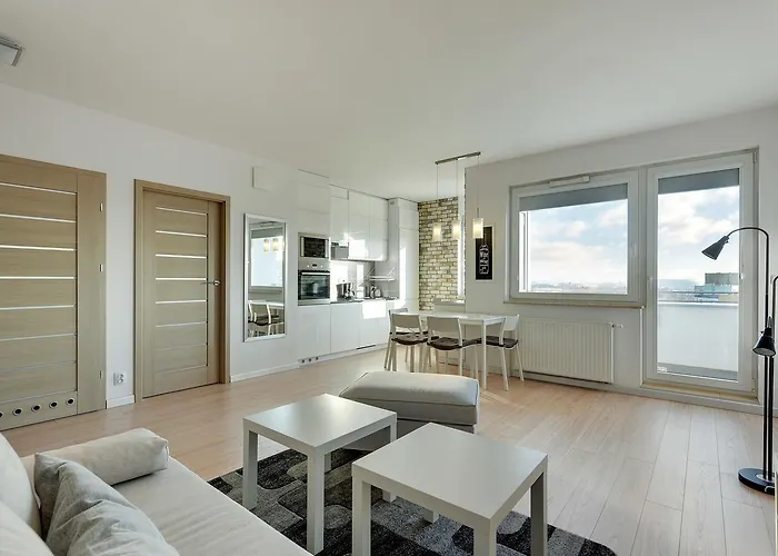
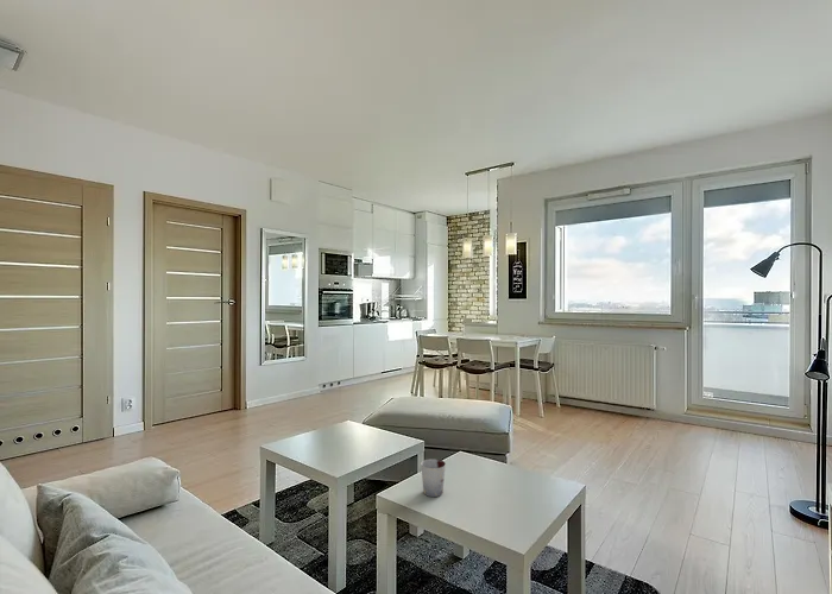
+ cup [420,459,447,498]
